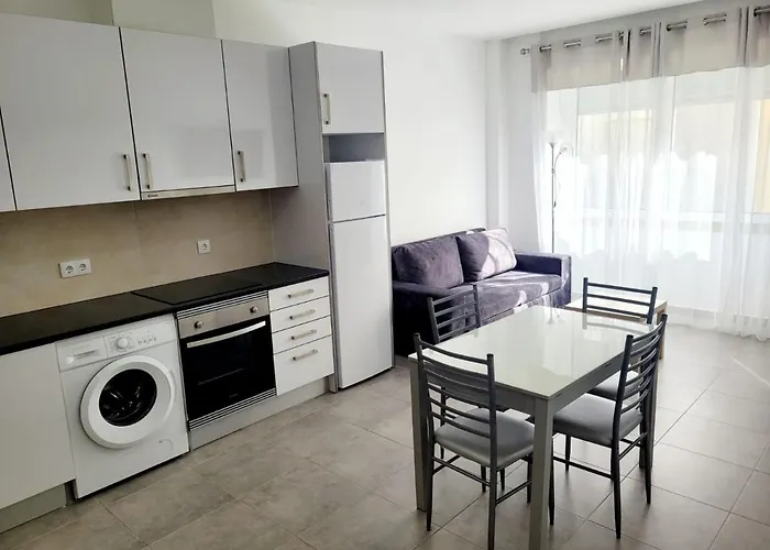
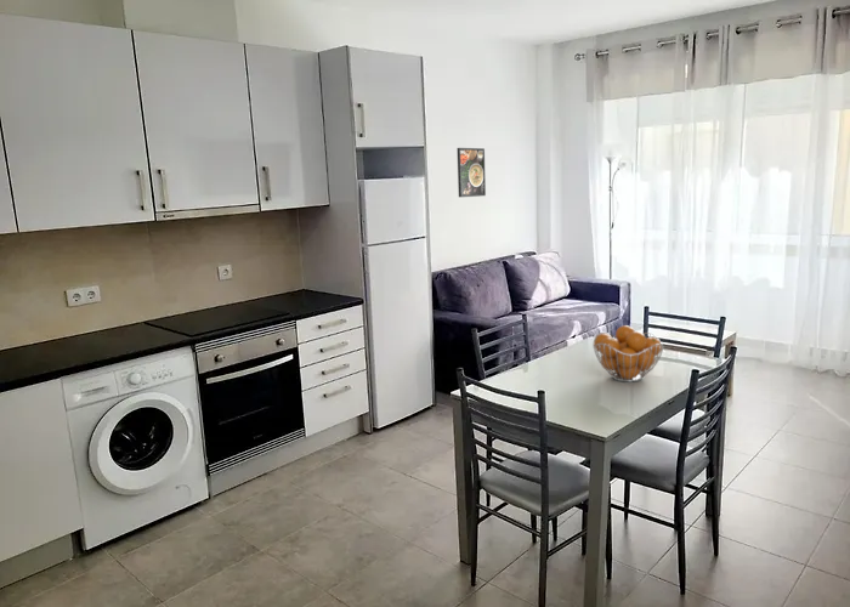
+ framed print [457,147,487,198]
+ fruit basket [591,324,665,384]
